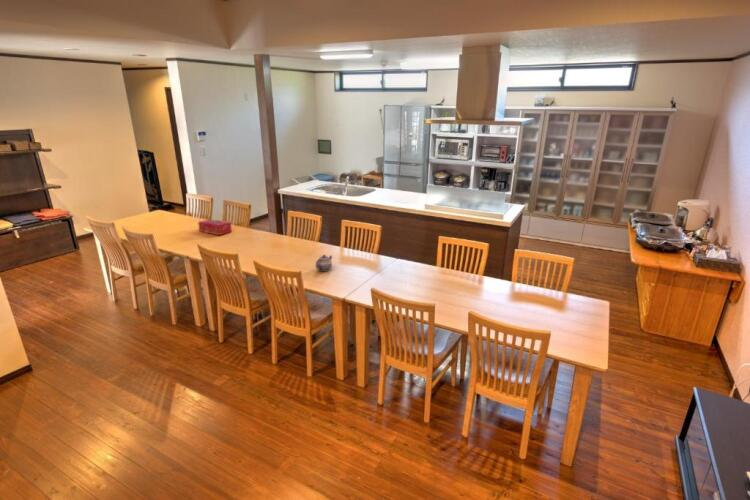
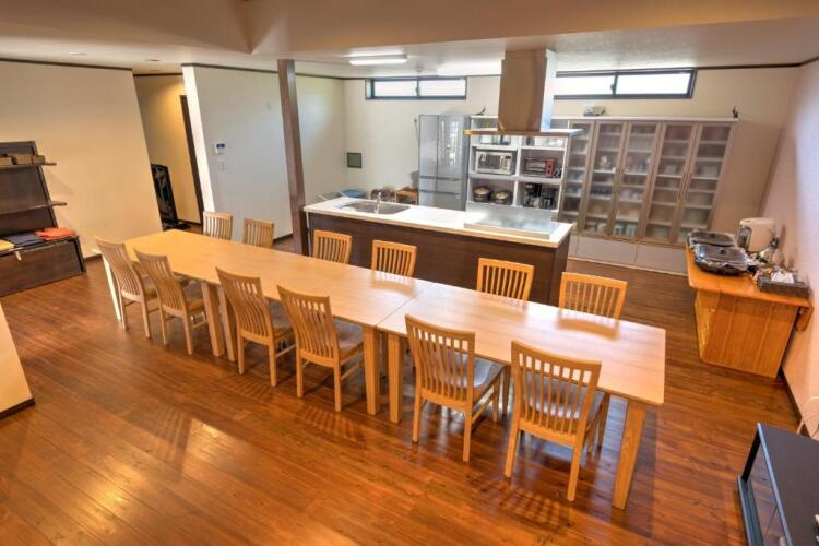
- teapot [315,254,333,272]
- tissue box [197,218,233,236]
